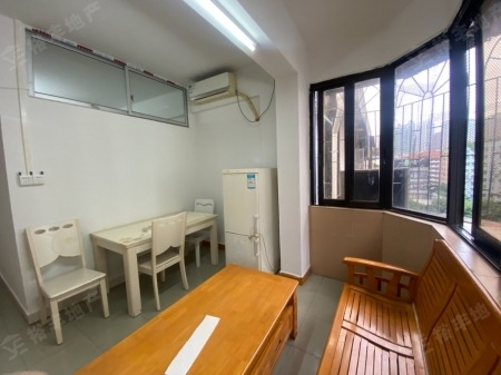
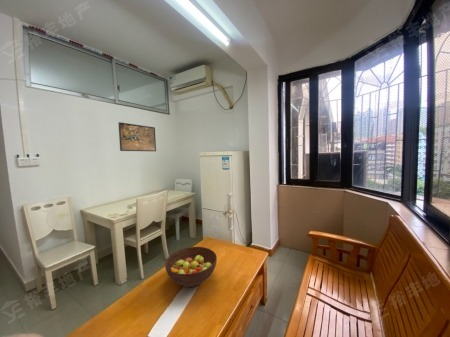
+ fruit bowl [164,246,218,288]
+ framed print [117,121,157,152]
